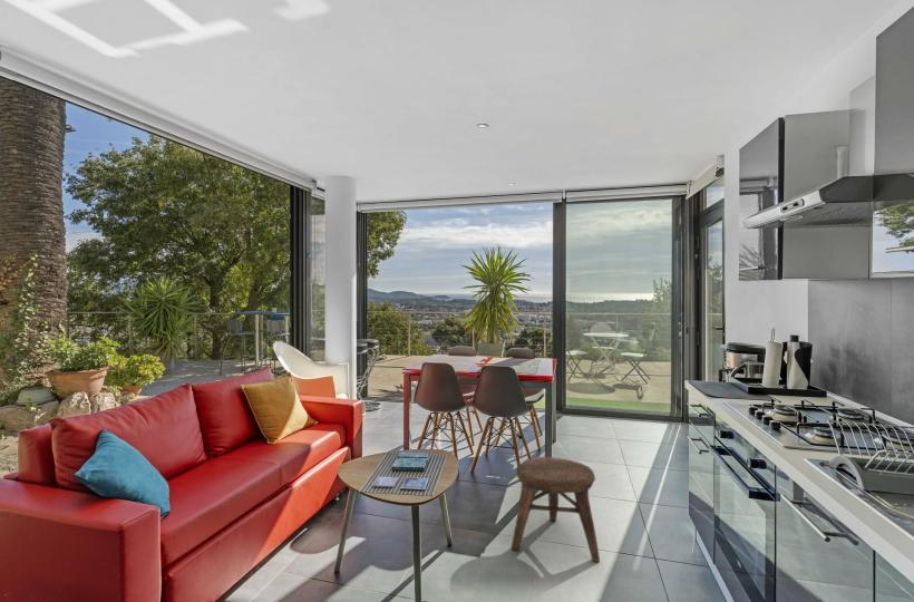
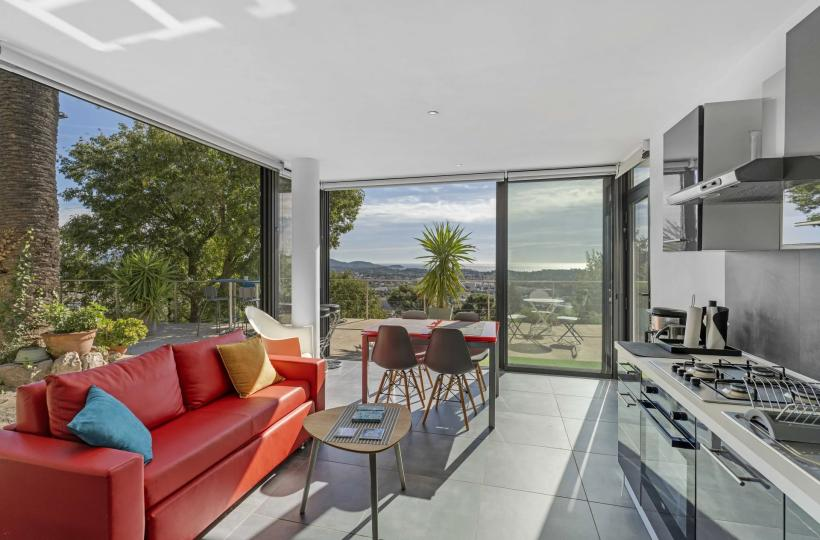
- stool [511,456,601,563]
